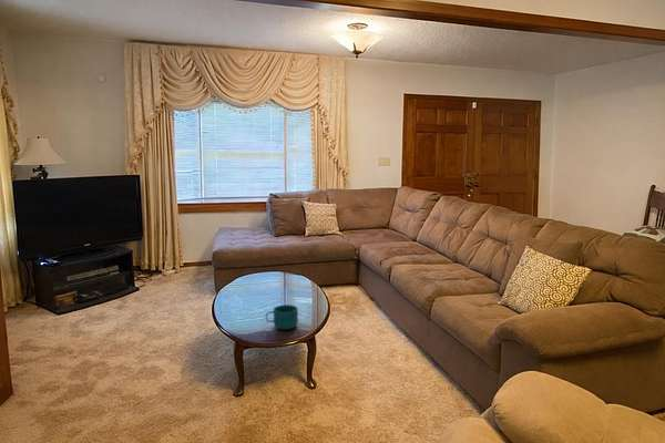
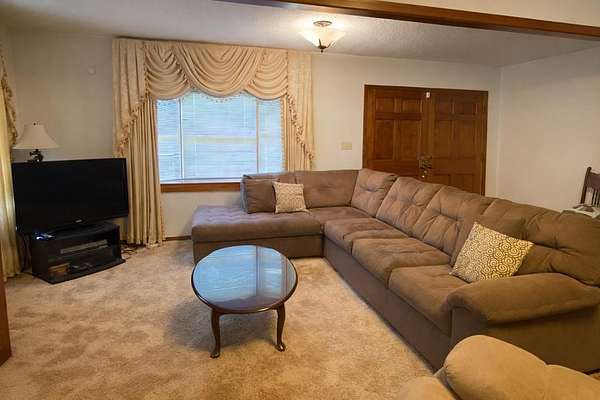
- cup [265,303,299,330]
